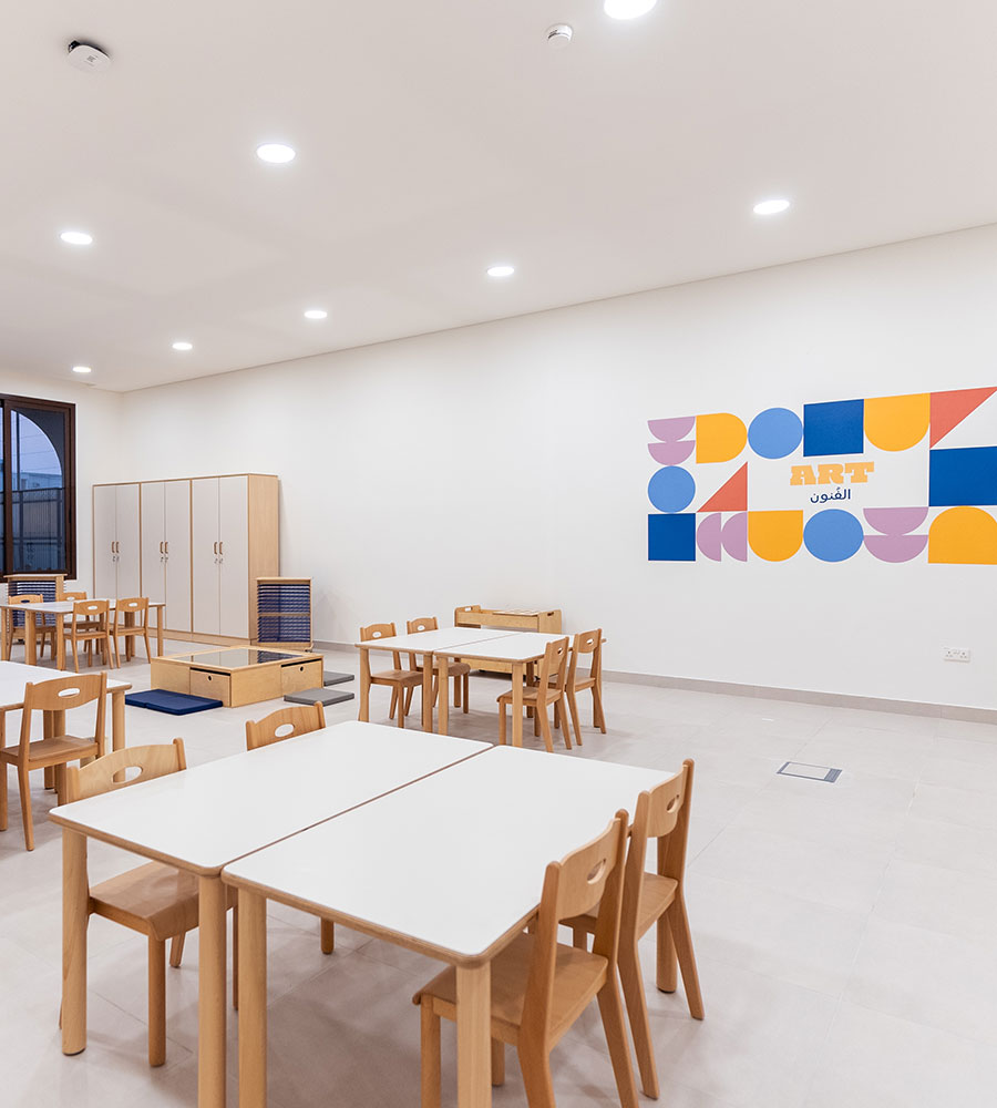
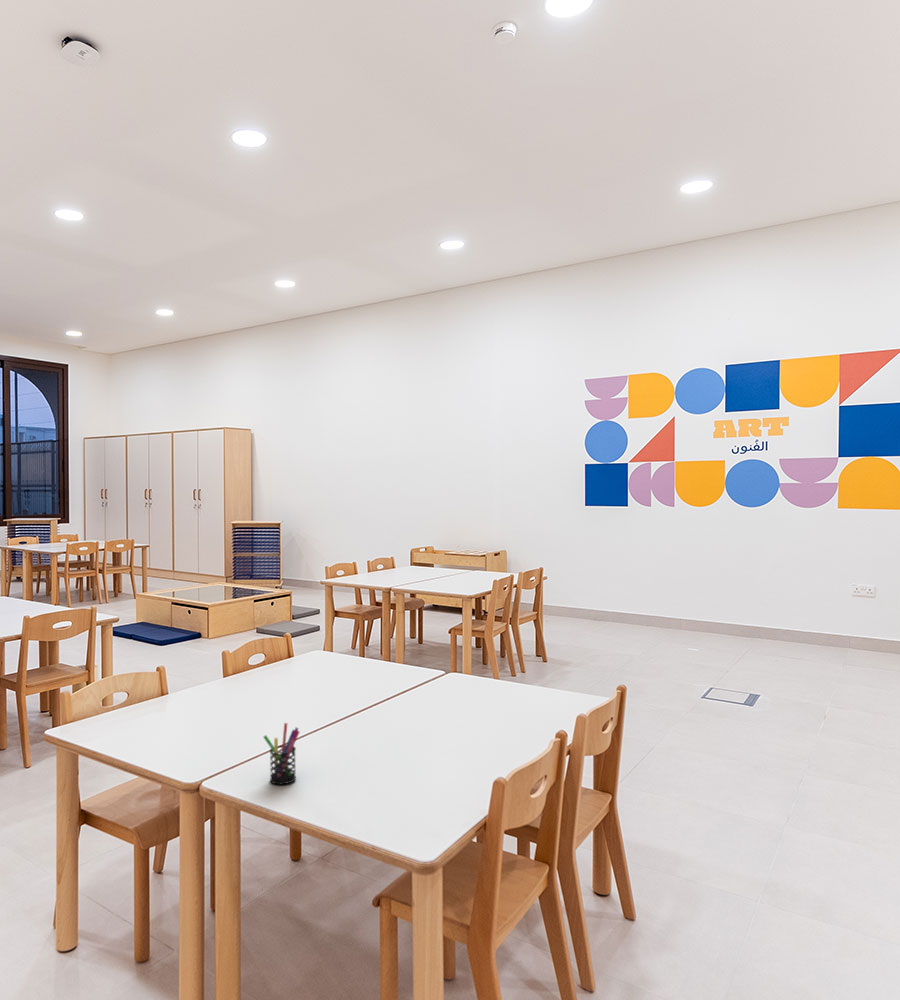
+ pen holder [262,722,301,786]
